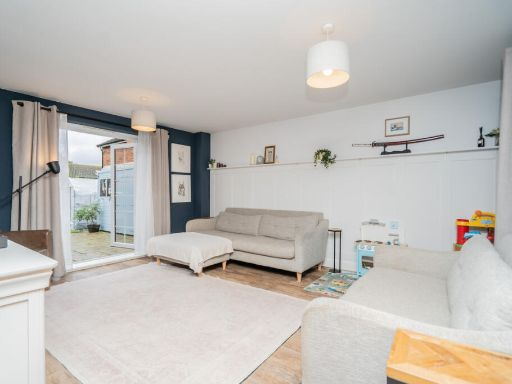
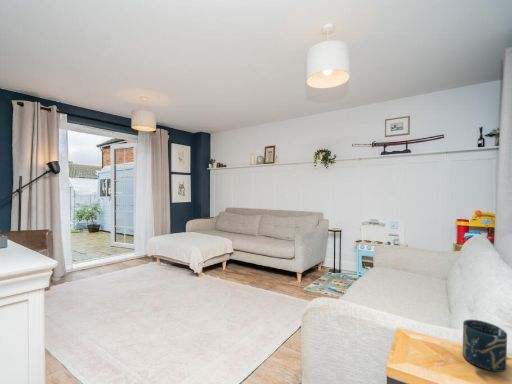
+ cup [462,319,508,373]
